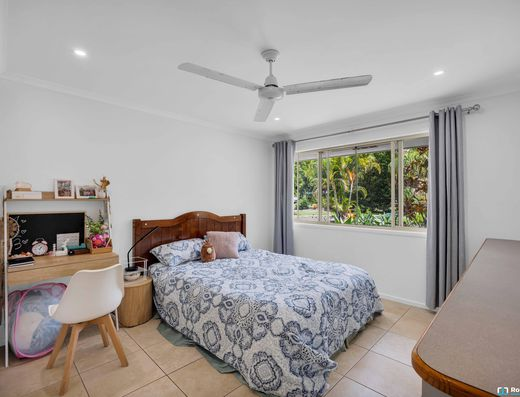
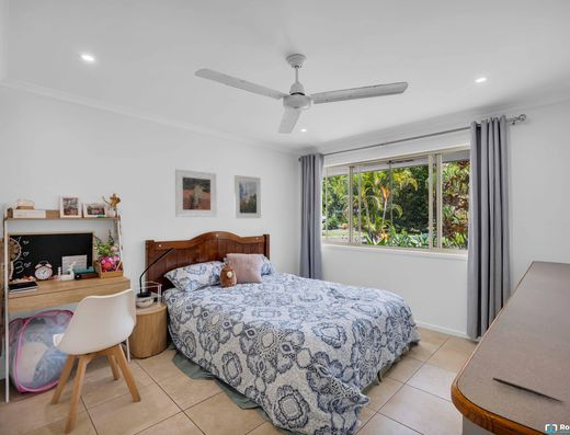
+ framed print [174,169,218,218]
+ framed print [233,174,262,219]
+ pen [492,377,566,404]
